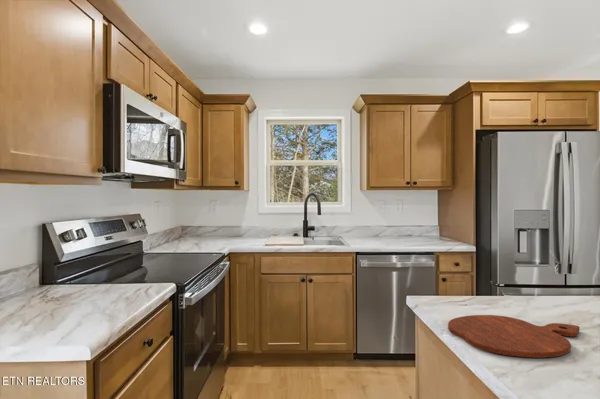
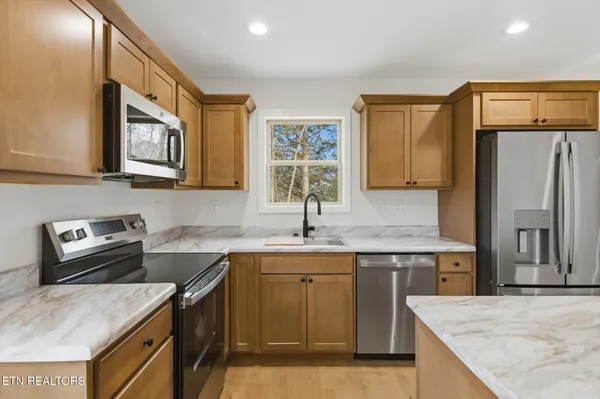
- cutting board [447,314,581,359]
